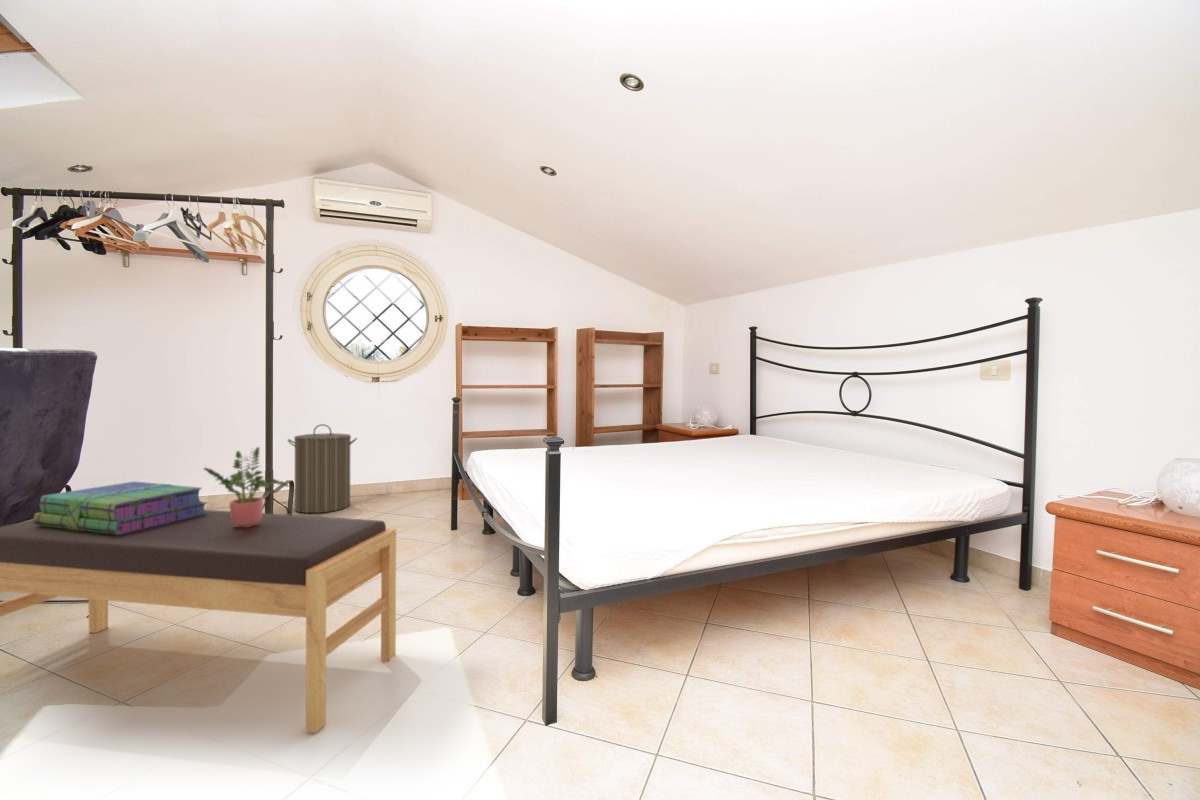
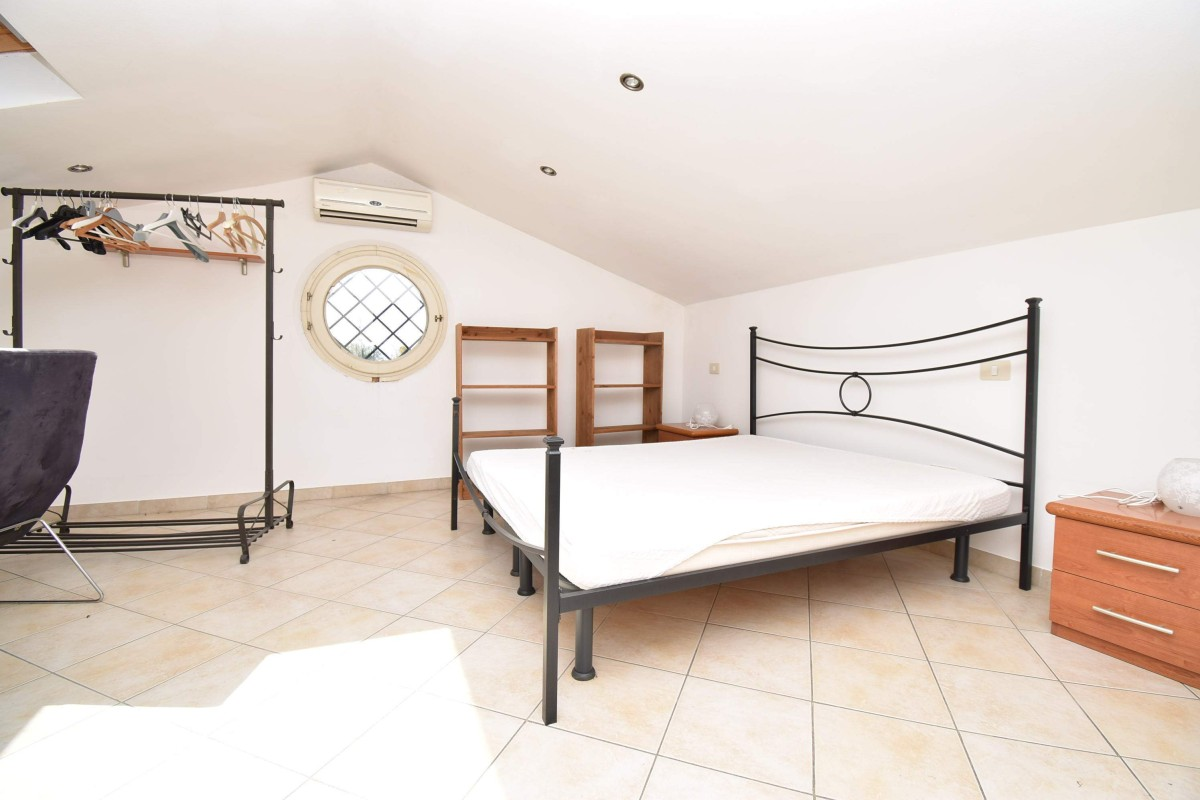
- bench [0,509,397,734]
- potted plant [202,446,290,527]
- laundry hamper [287,423,358,514]
- stack of books [32,481,209,535]
